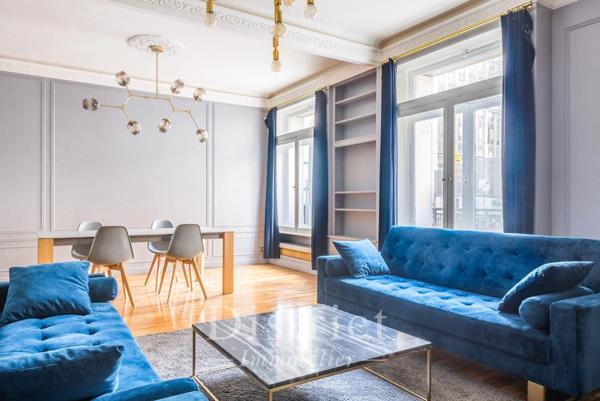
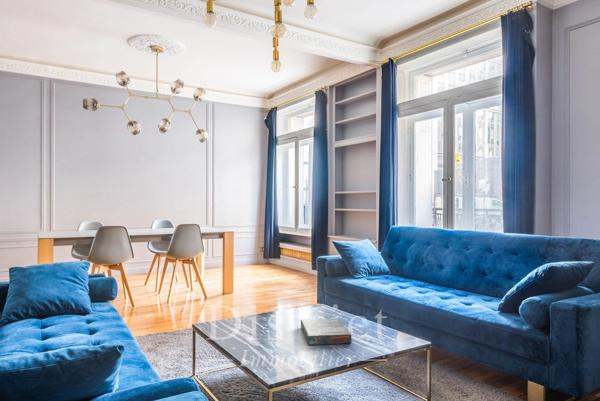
+ board game [300,318,352,346]
